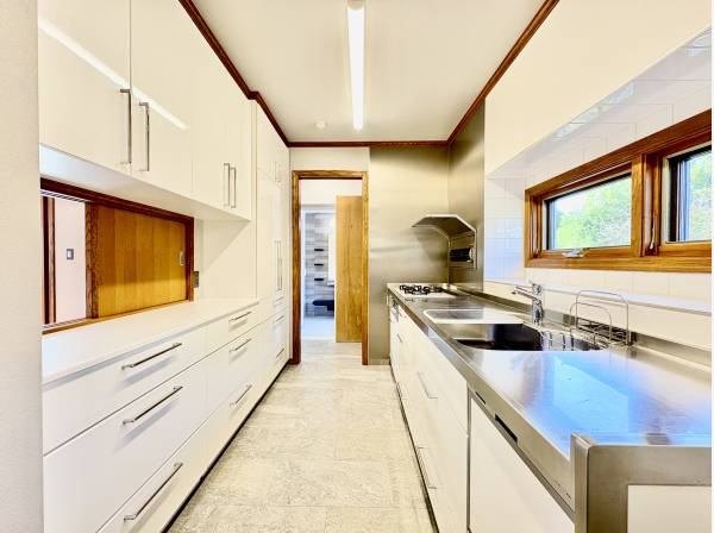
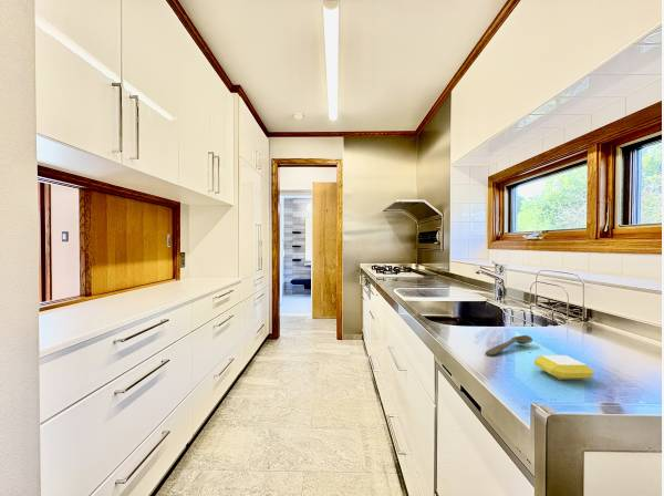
+ spoon [485,334,533,356]
+ soap bar [533,354,594,381]
